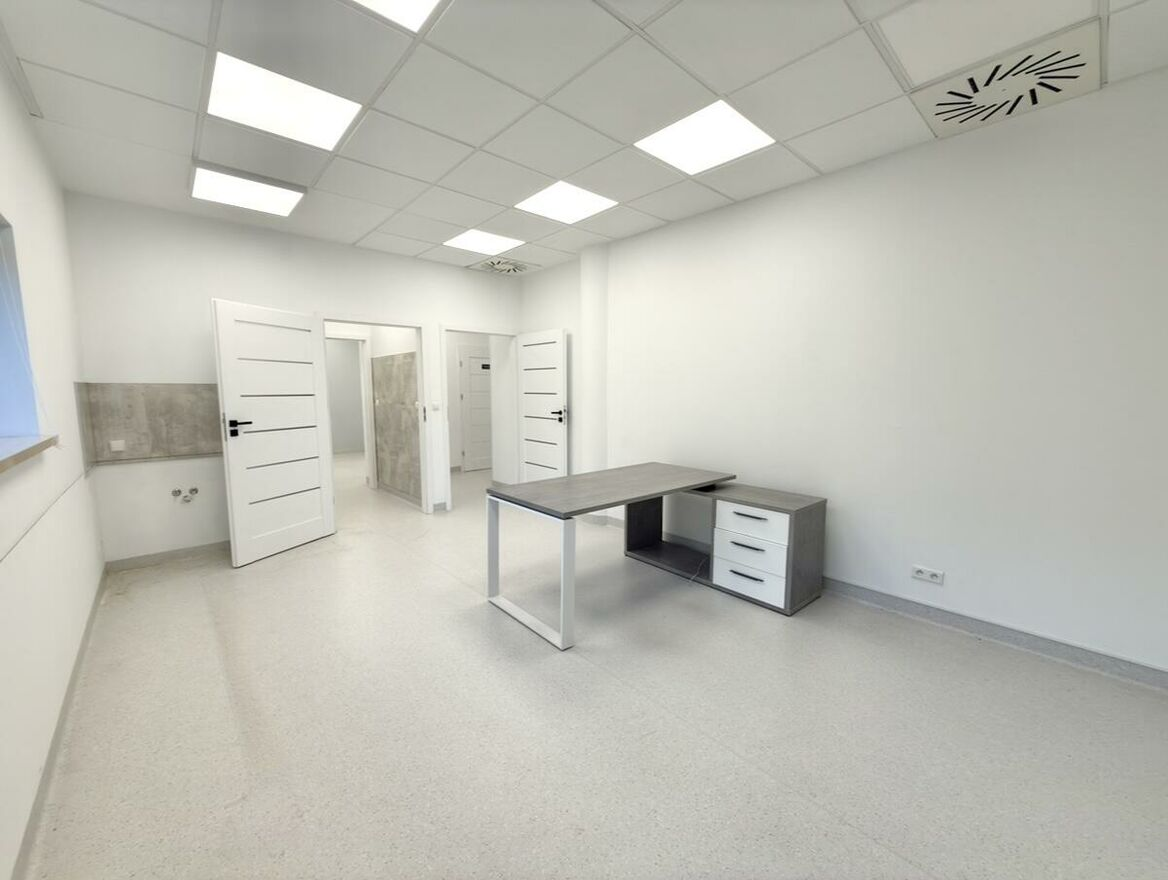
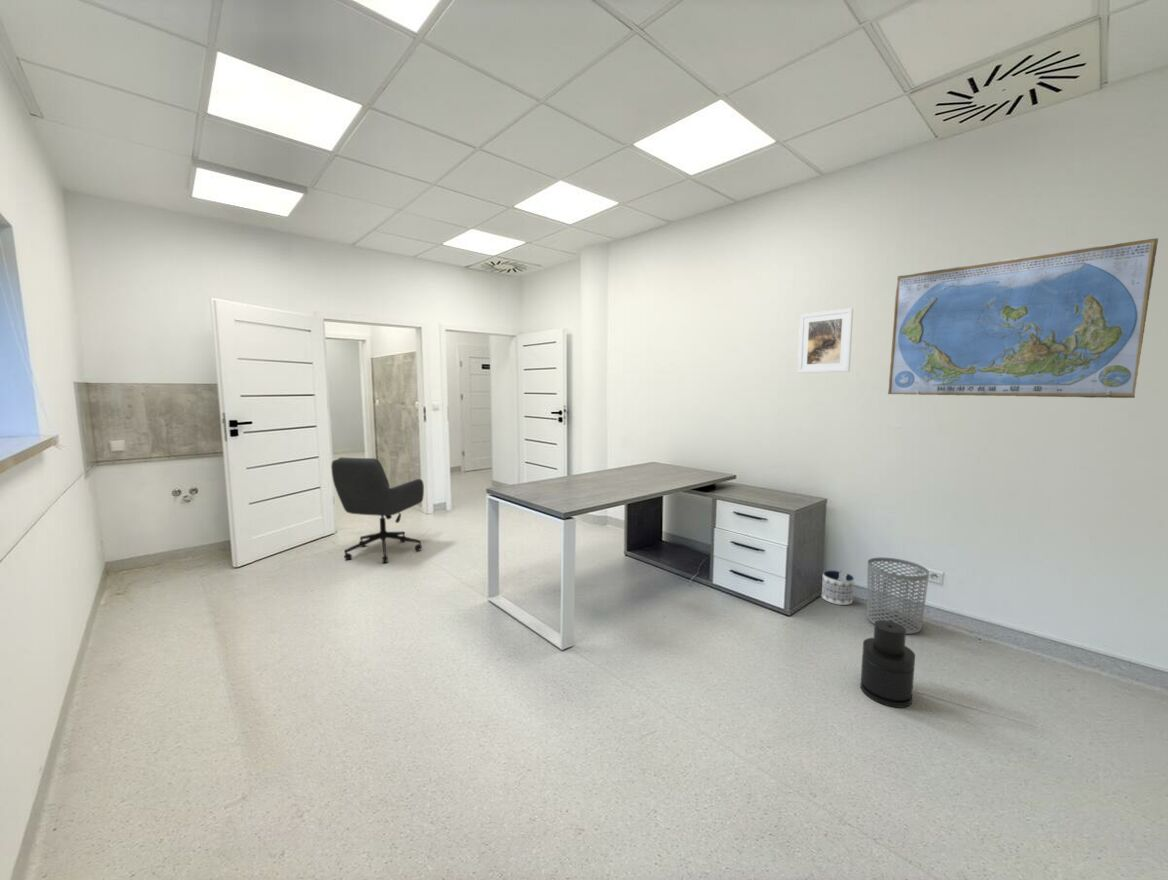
+ world map [887,237,1159,399]
+ office chair [330,456,425,564]
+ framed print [797,307,854,374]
+ humidifier [859,620,916,709]
+ planter [821,570,855,606]
+ waste bin [866,557,930,635]
